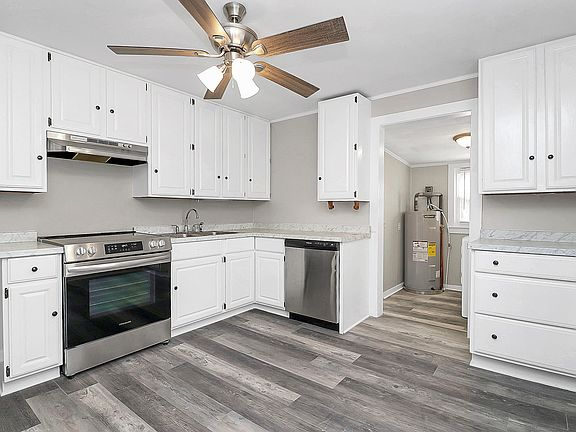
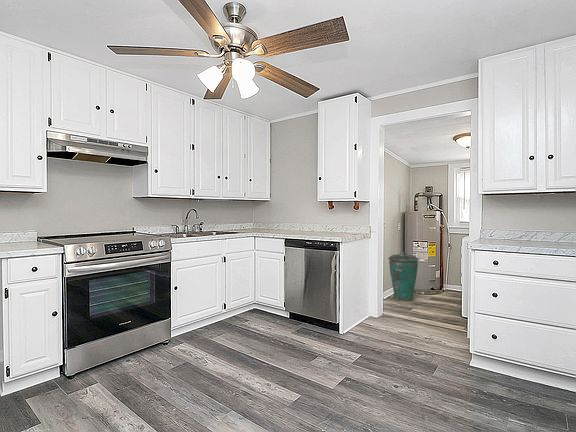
+ trash can [387,251,420,301]
